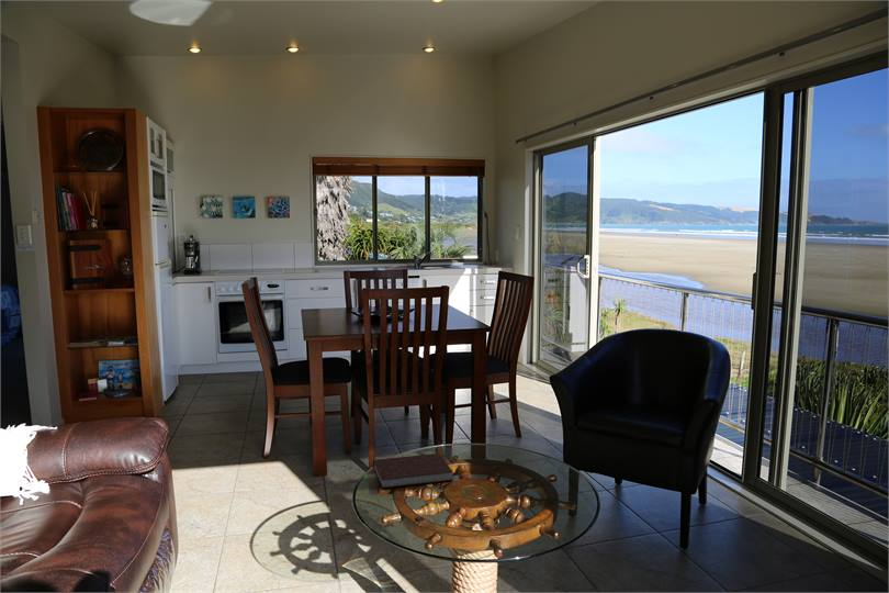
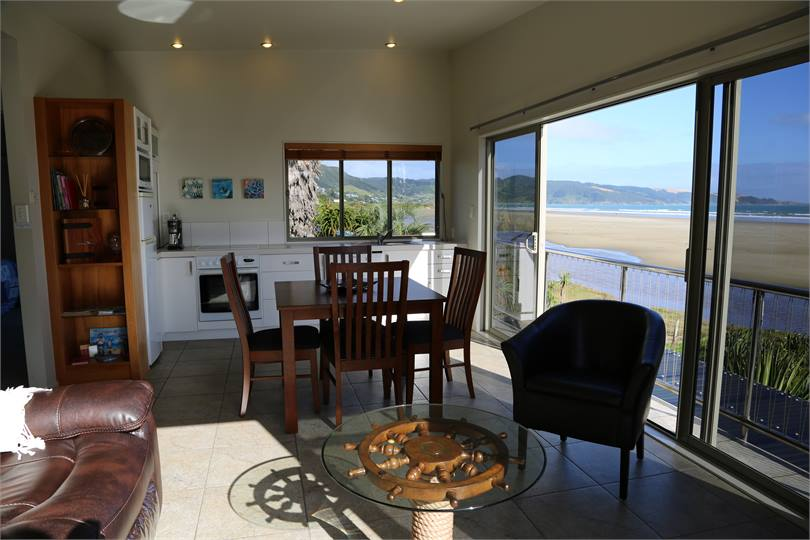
- notebook [372,452,454,490]
